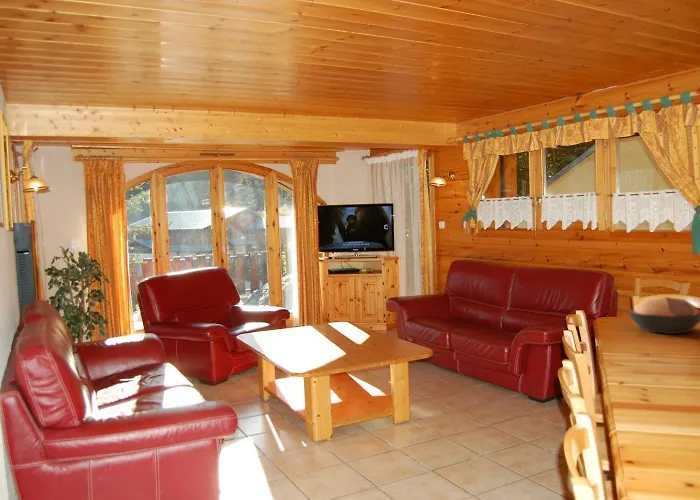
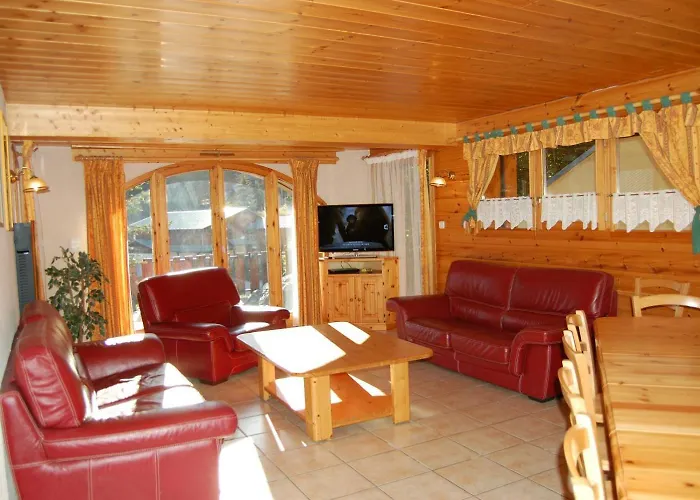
- decorative bowl [627,296,700,335]
